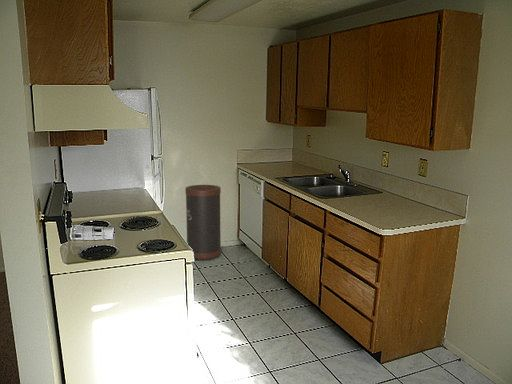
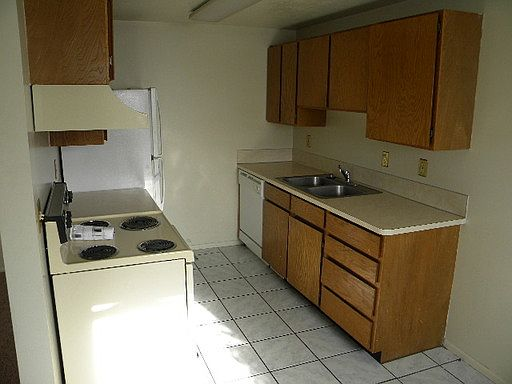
- trash can [184,184,222,261]
